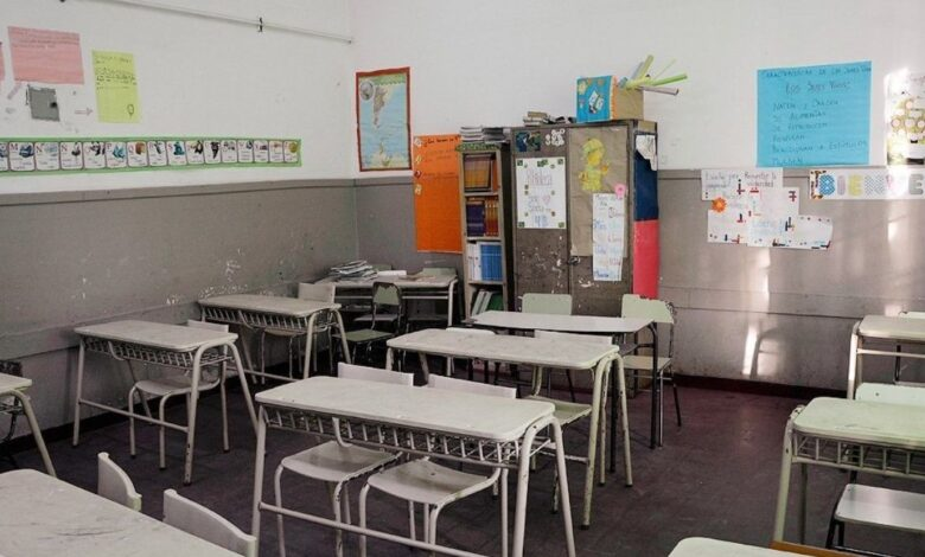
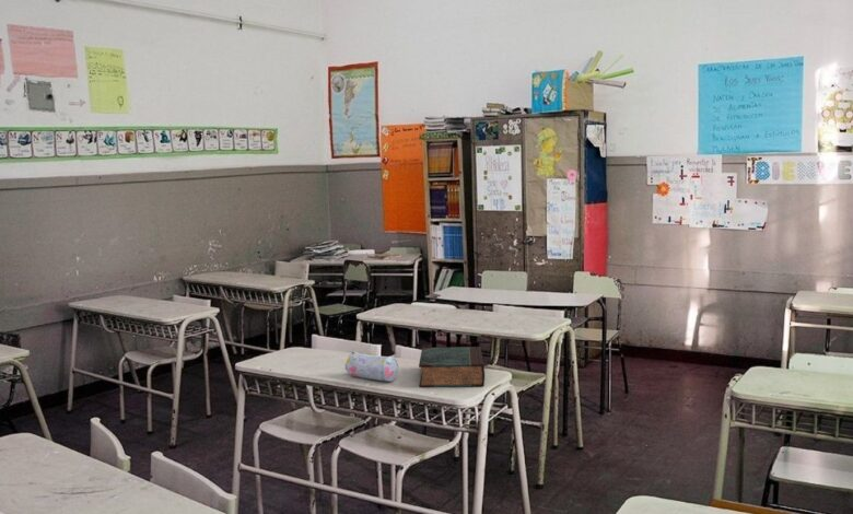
+ pencil case [344,350,399,383]
+ book [418,346,486,388]
